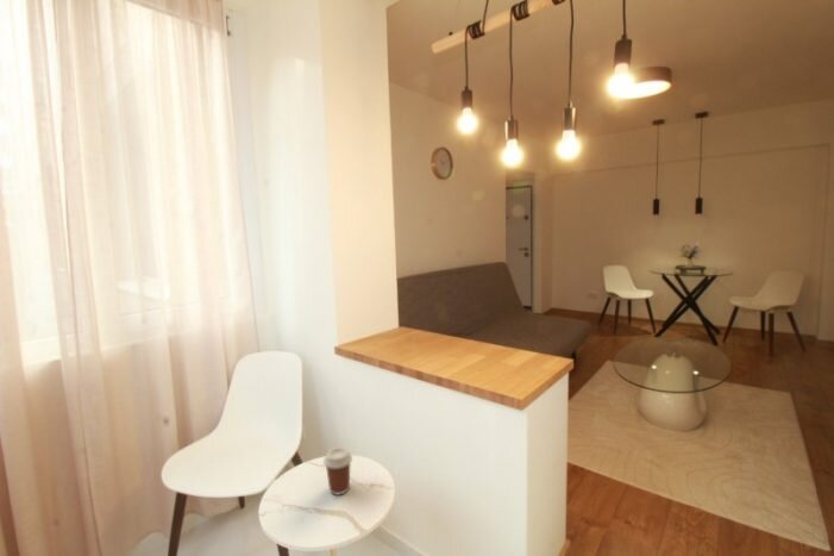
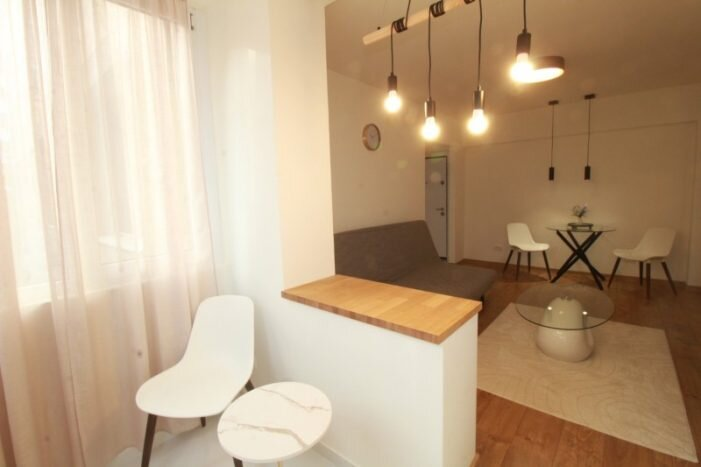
- coffee cup [322,446,353,496]
